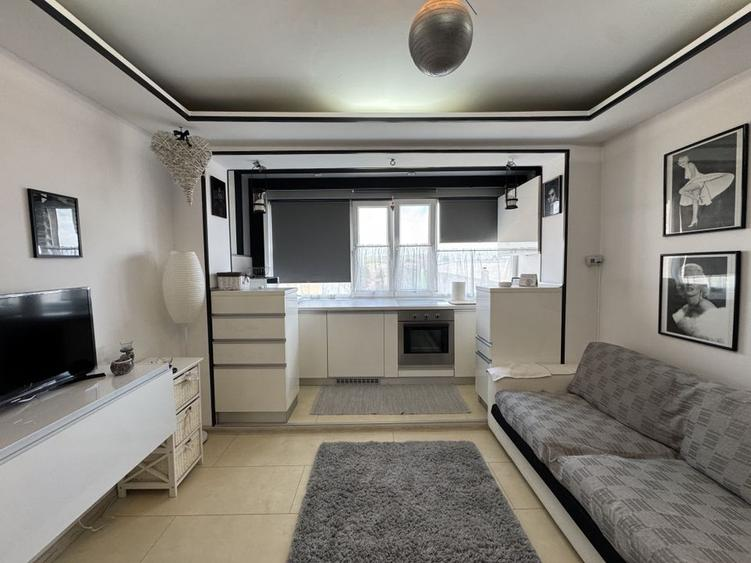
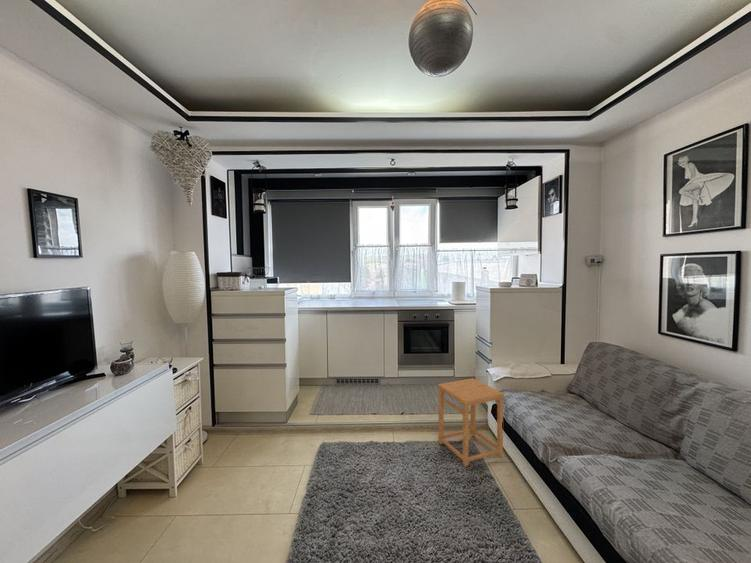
+ side table [437,377,505,467]
